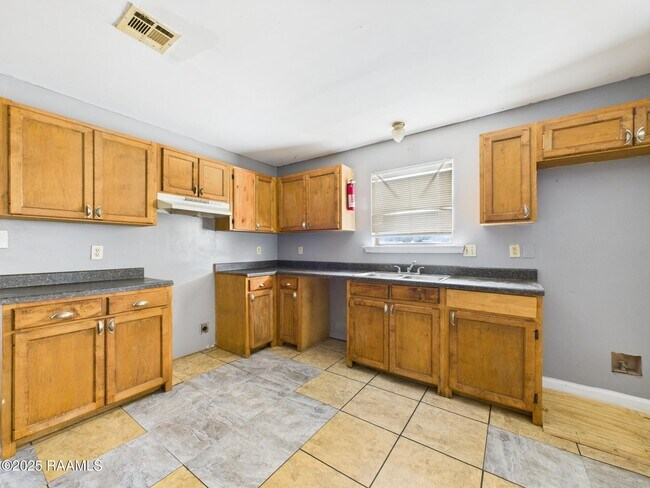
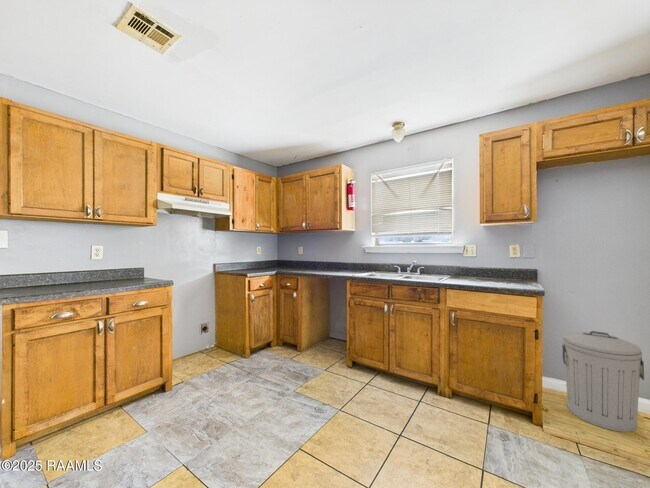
+ trash can [561,330,645,433]
